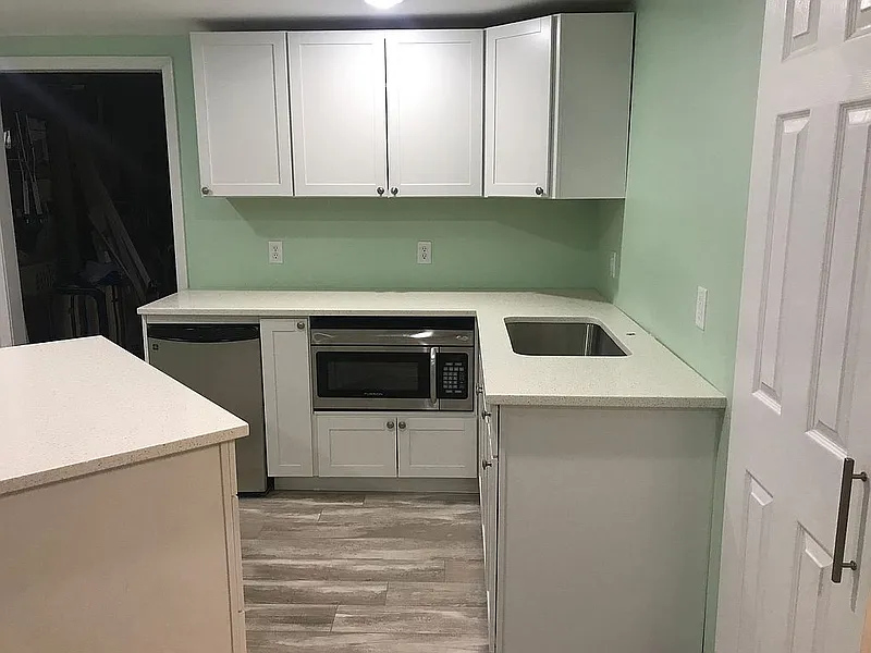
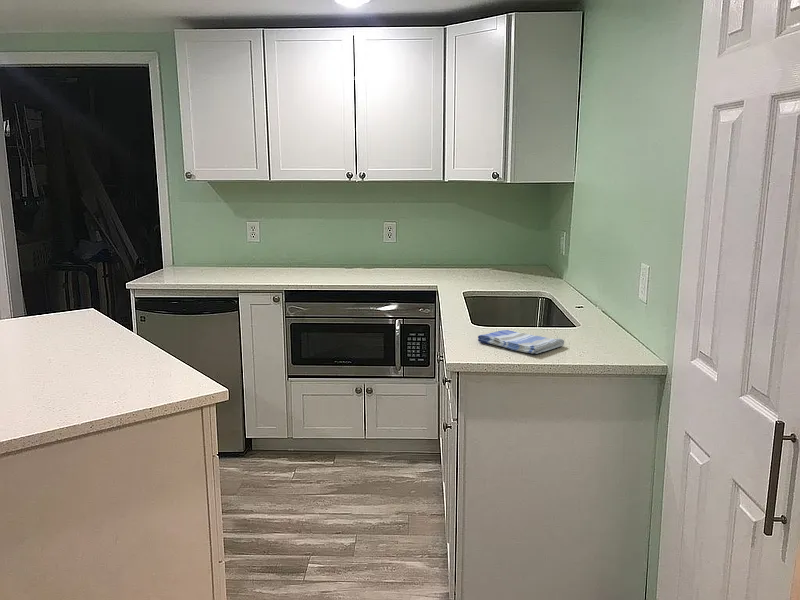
+ dish towel [477,329,565,355]
